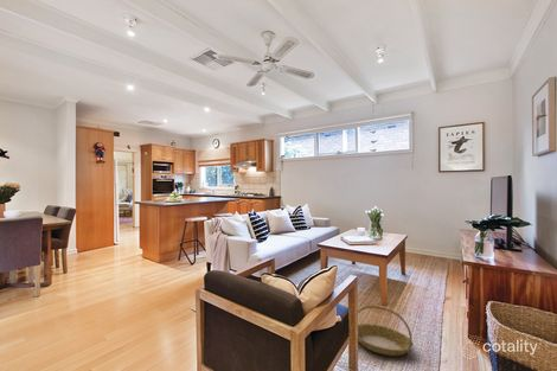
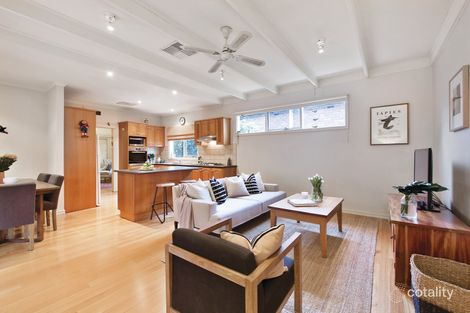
- basket [357,305,414,357]
